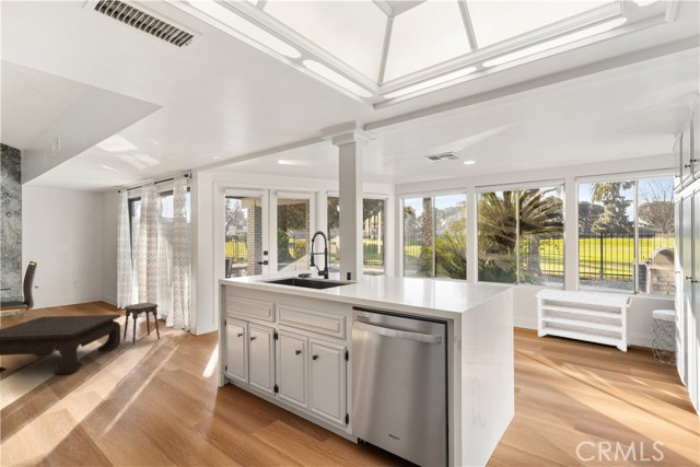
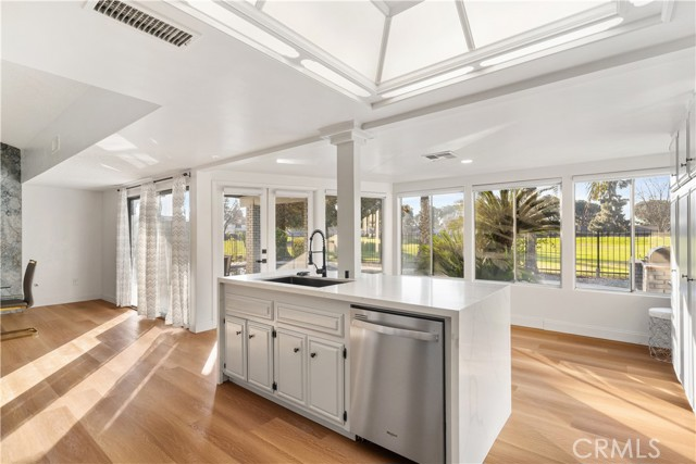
- coffee table [0,314,121,375]
- stool [122,302,161,346]
- bench [534,288,634,352]
